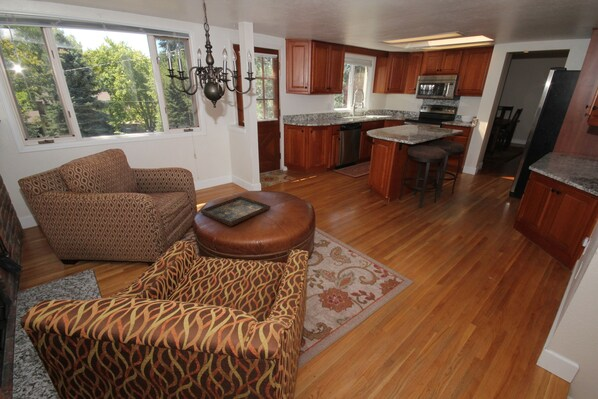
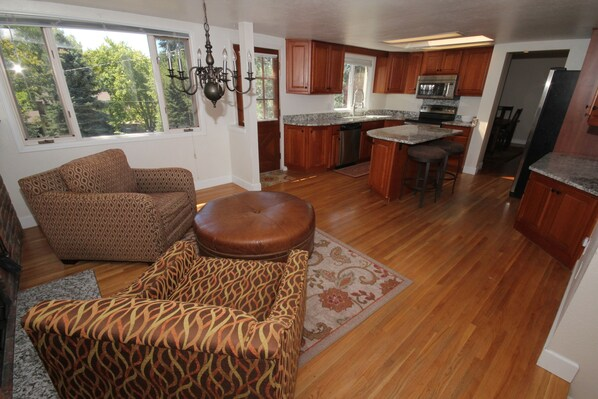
- decorative tray [200,195,271,227]
